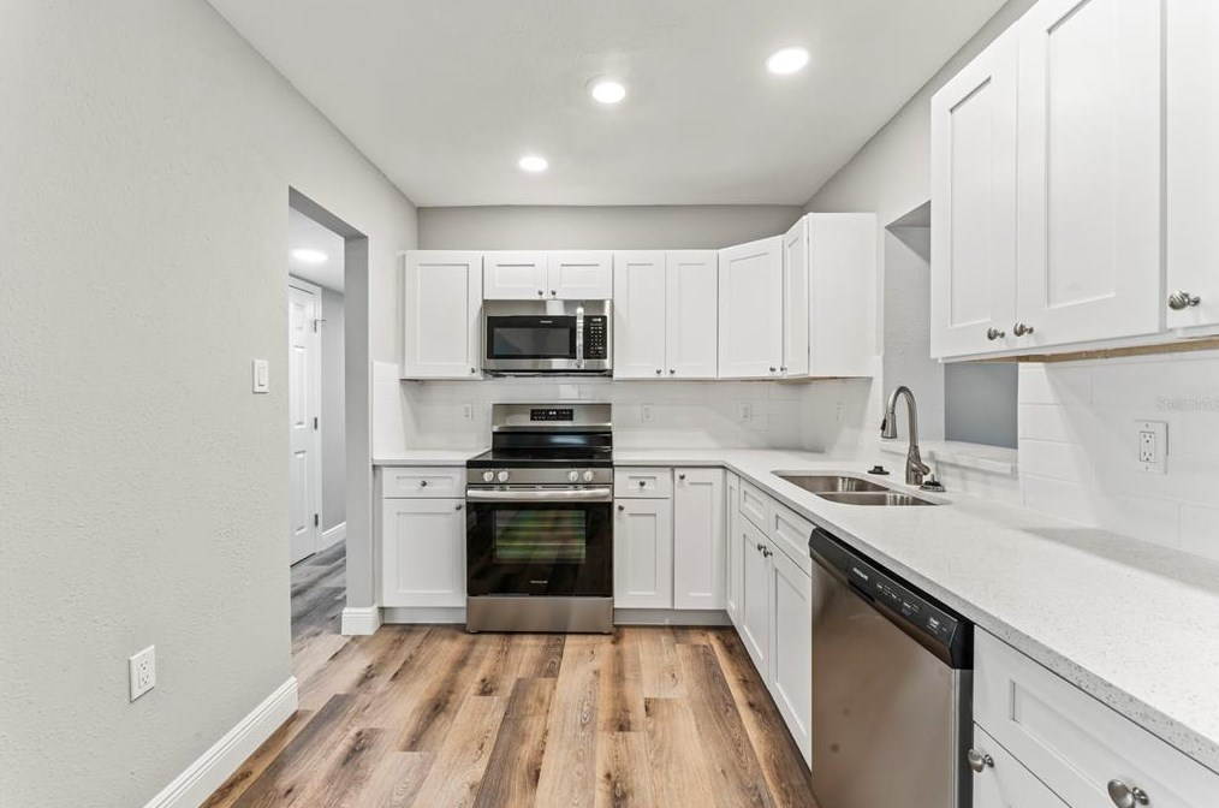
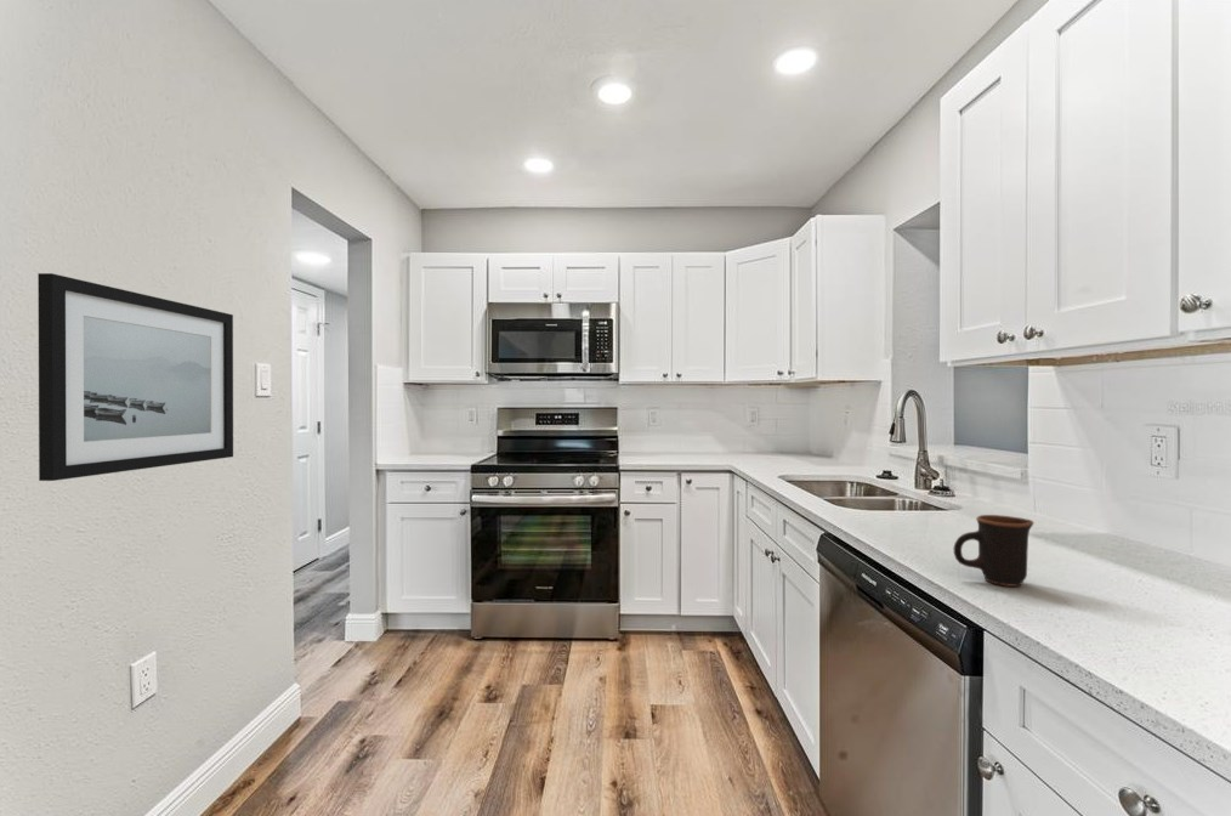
+ wall art [36,272,234,482]
+ mug [953,514,1034,588]
